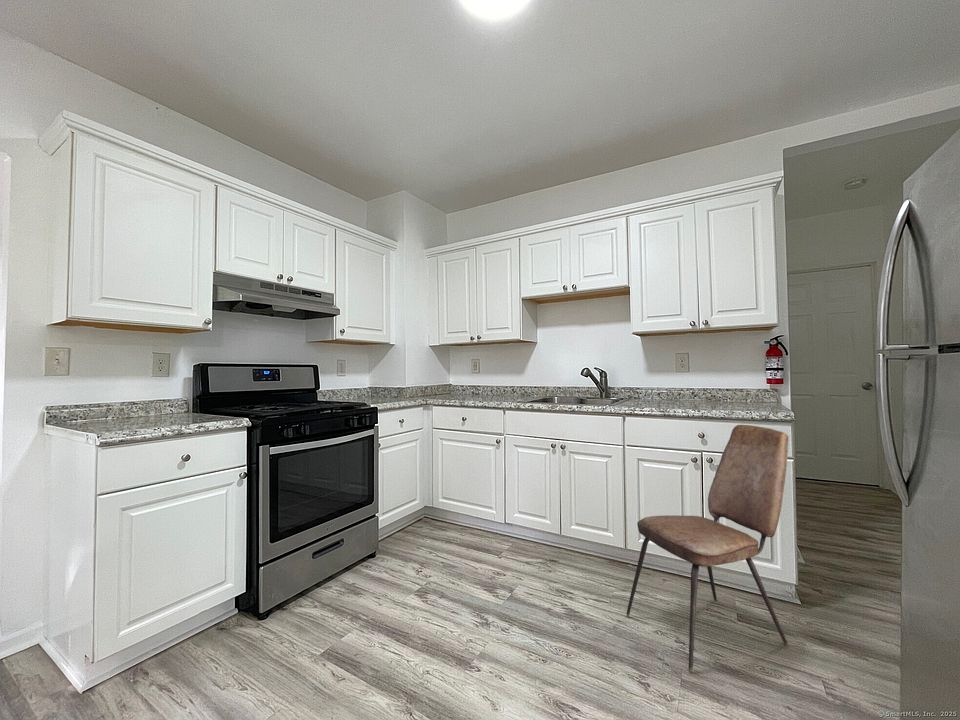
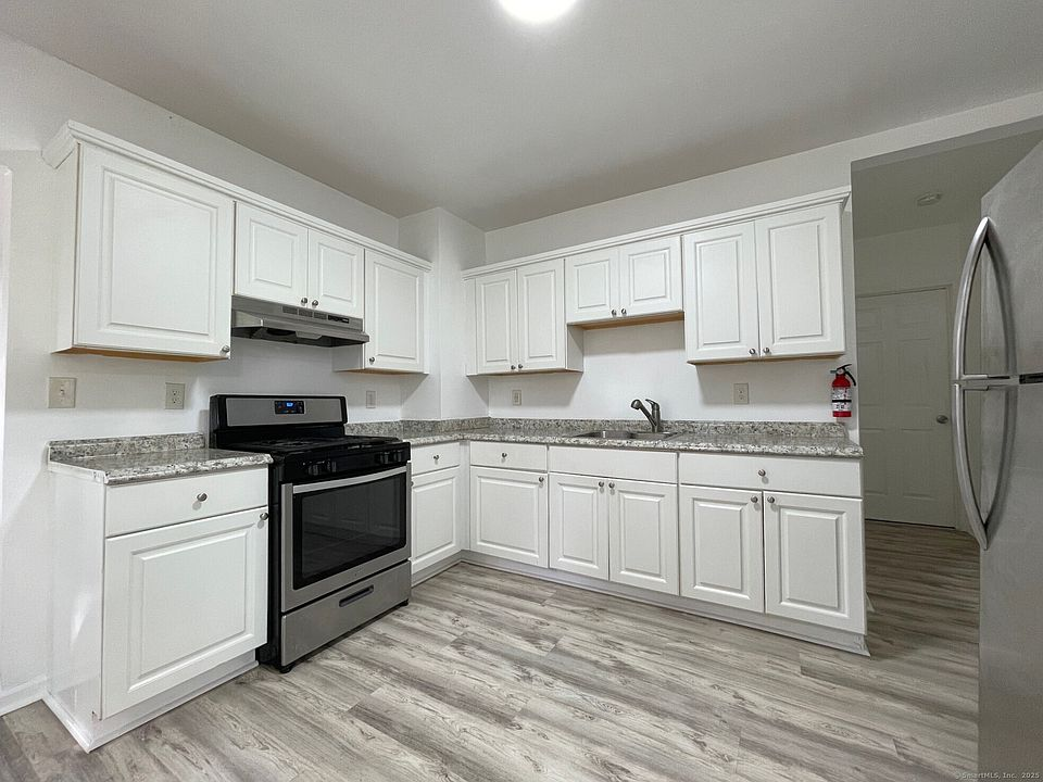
- dining chair [626,424,790,674]
